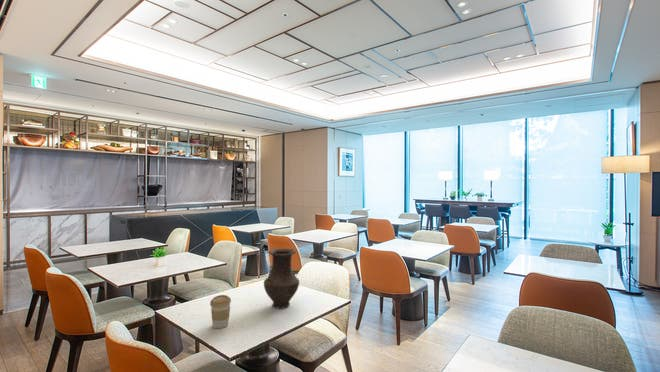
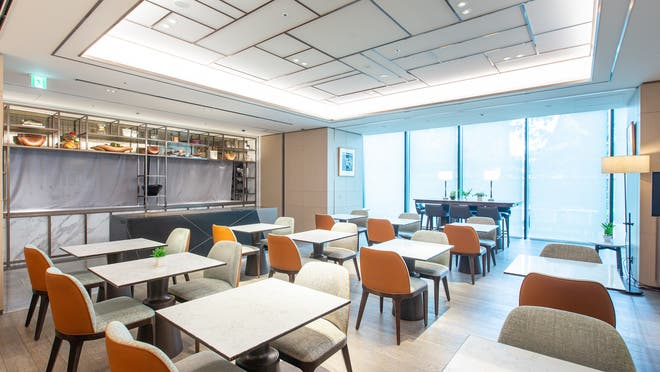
- coffee cup [209,294,232,329]
- vase [263,247,300,309]
